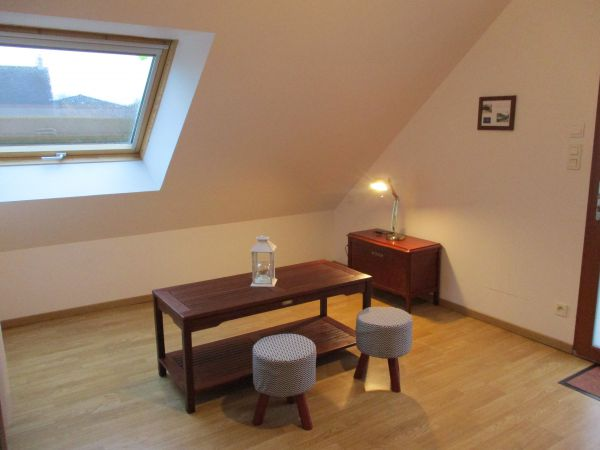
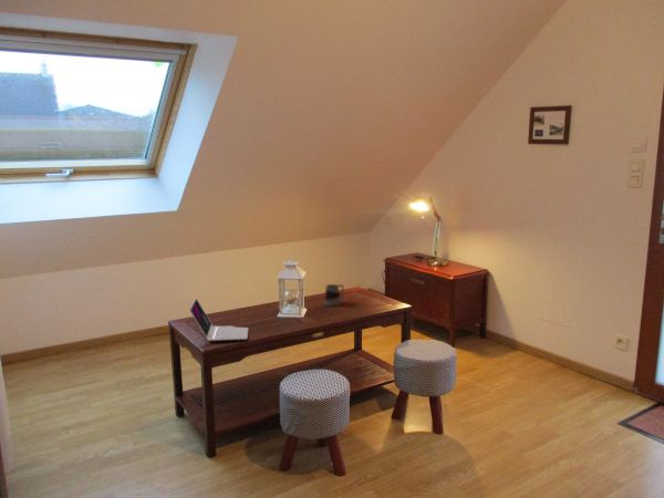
+ laptop [188,297,249,342]
+ mug [323,283,345,307]
